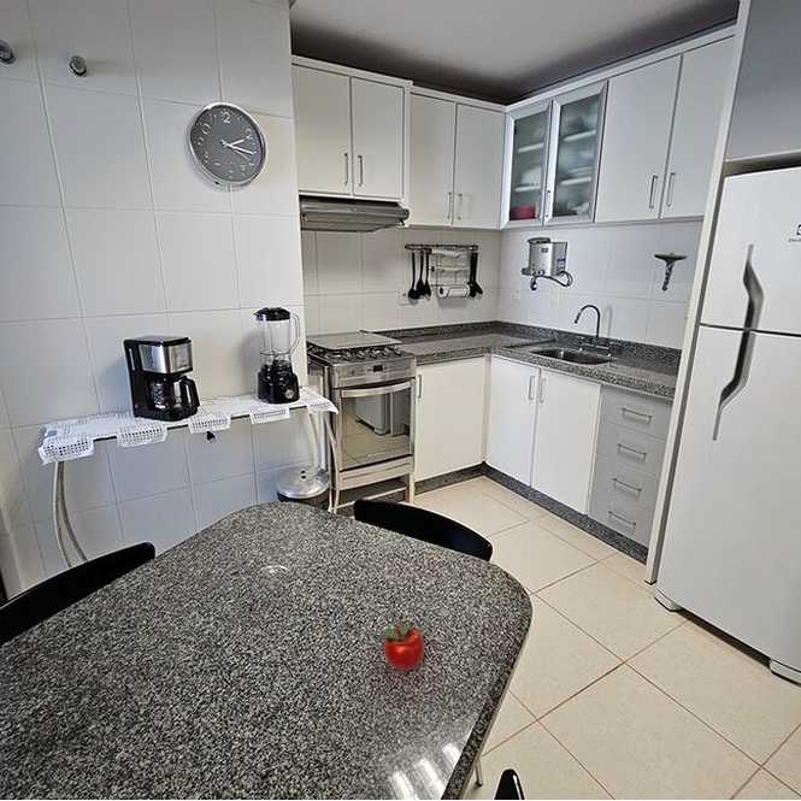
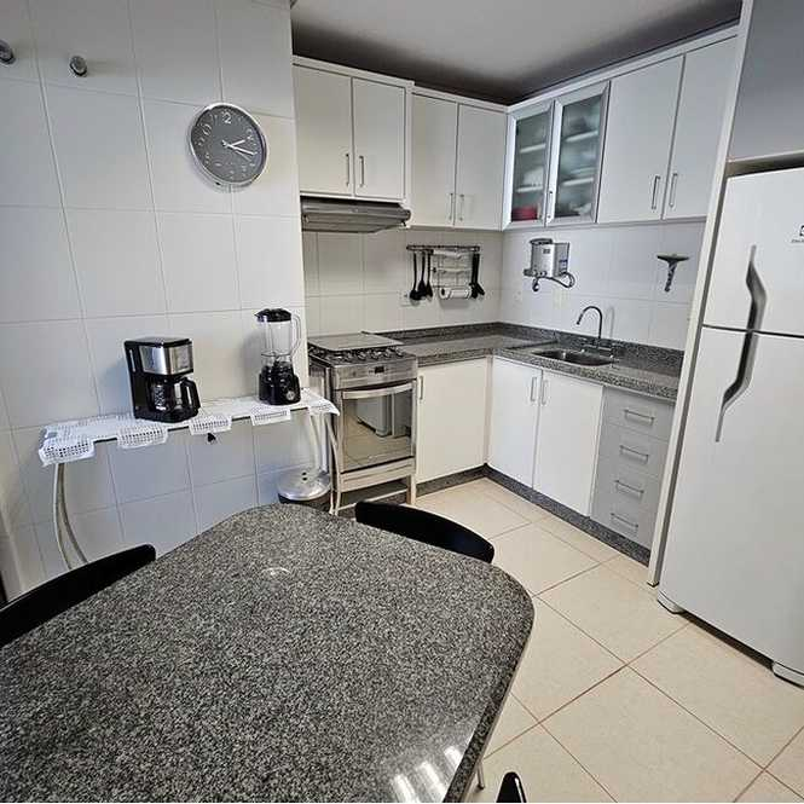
- apple [376,622,425,672]
